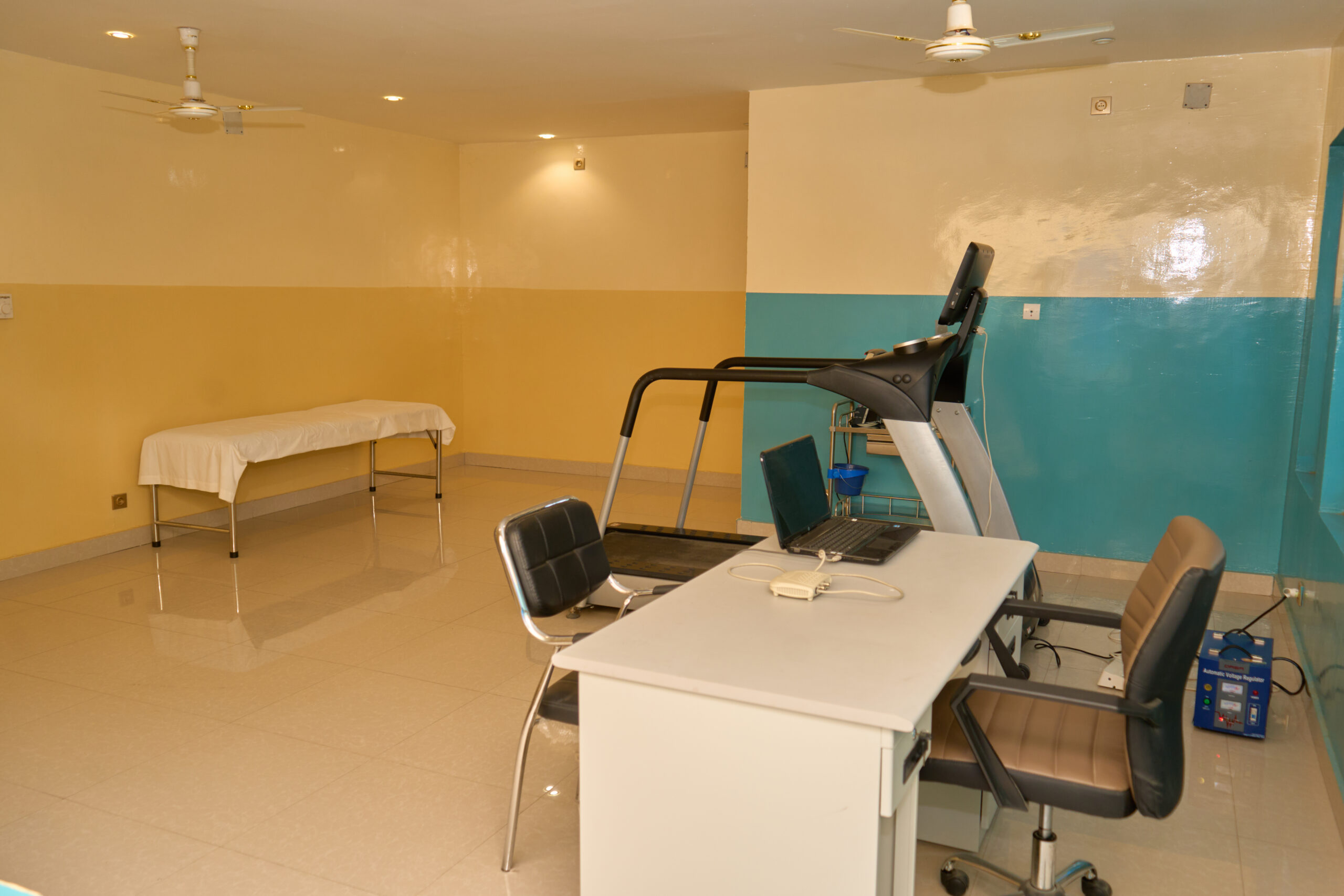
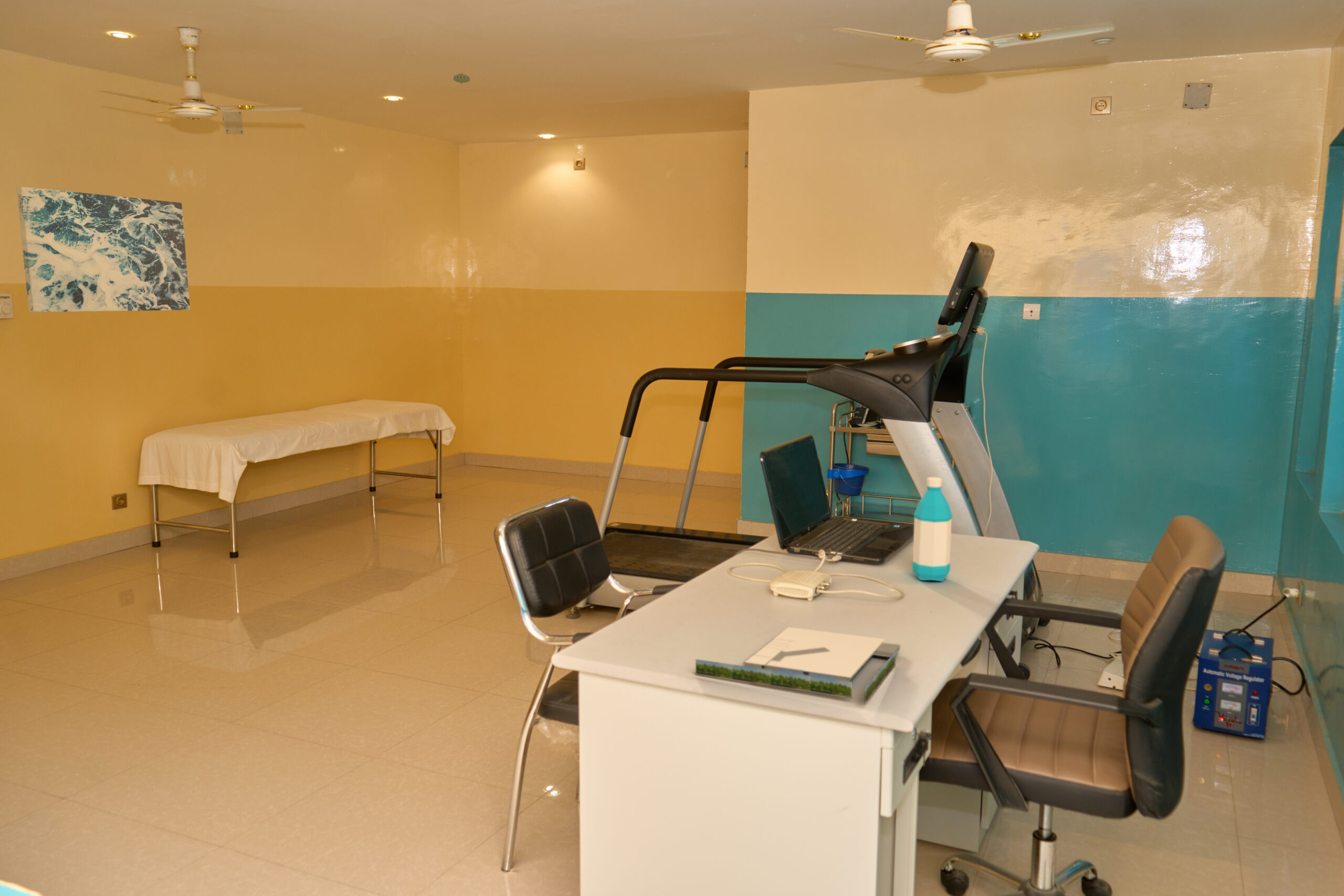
+ smoke detector [452,73,471,84]
+ wall art [16,186,191,312]
+ clipboard [695,627,901,704]
+ water bottle [911,477,953,582]
